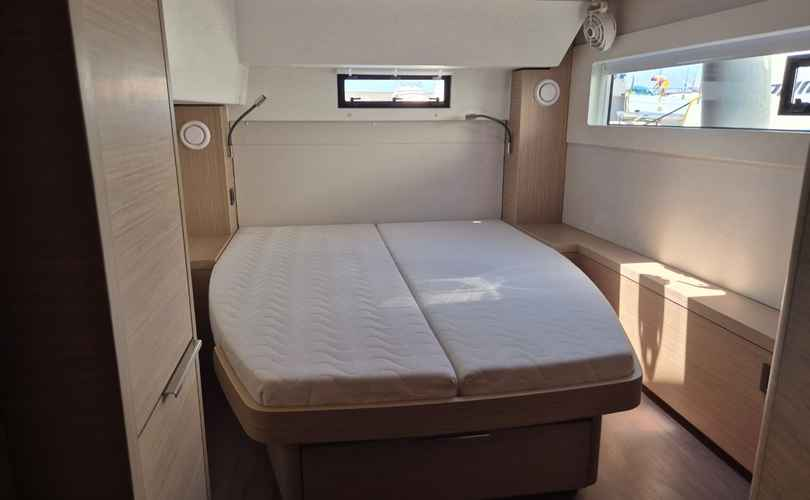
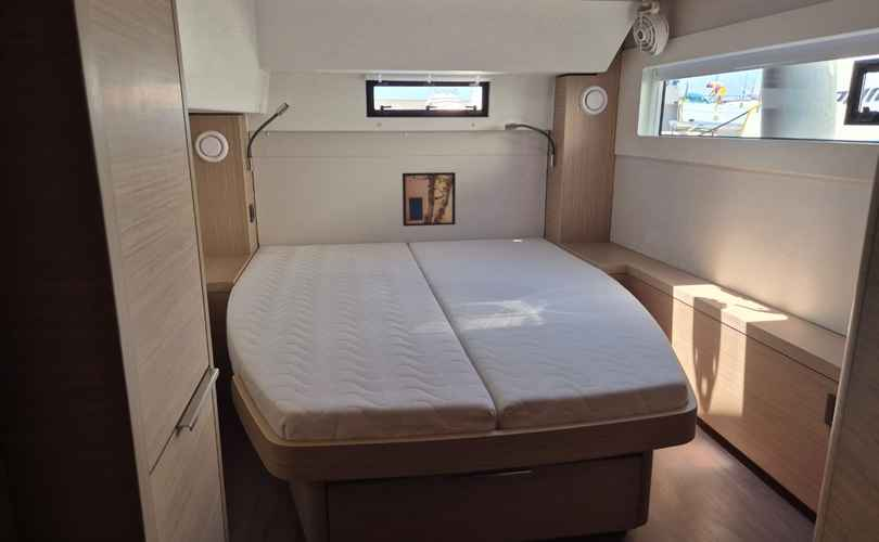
+ wall art [402,171,457,228]
